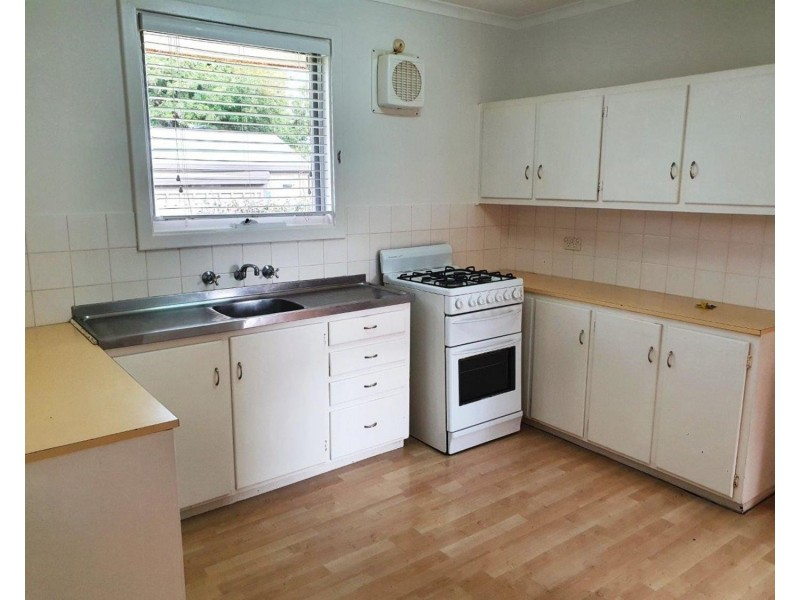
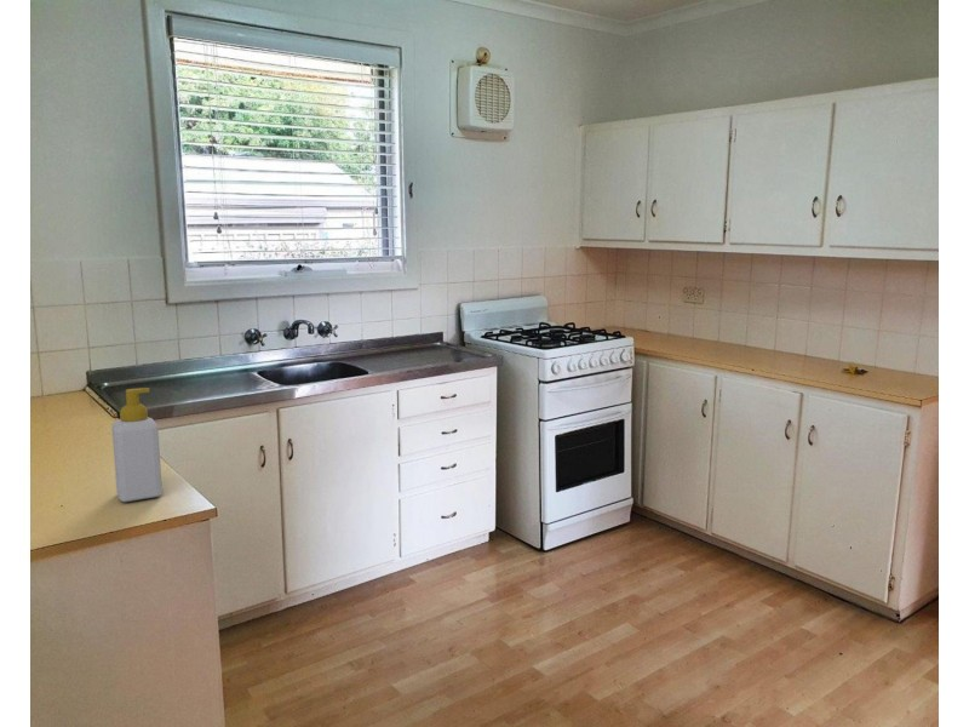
+ soap bottle [110,387,164,503]
